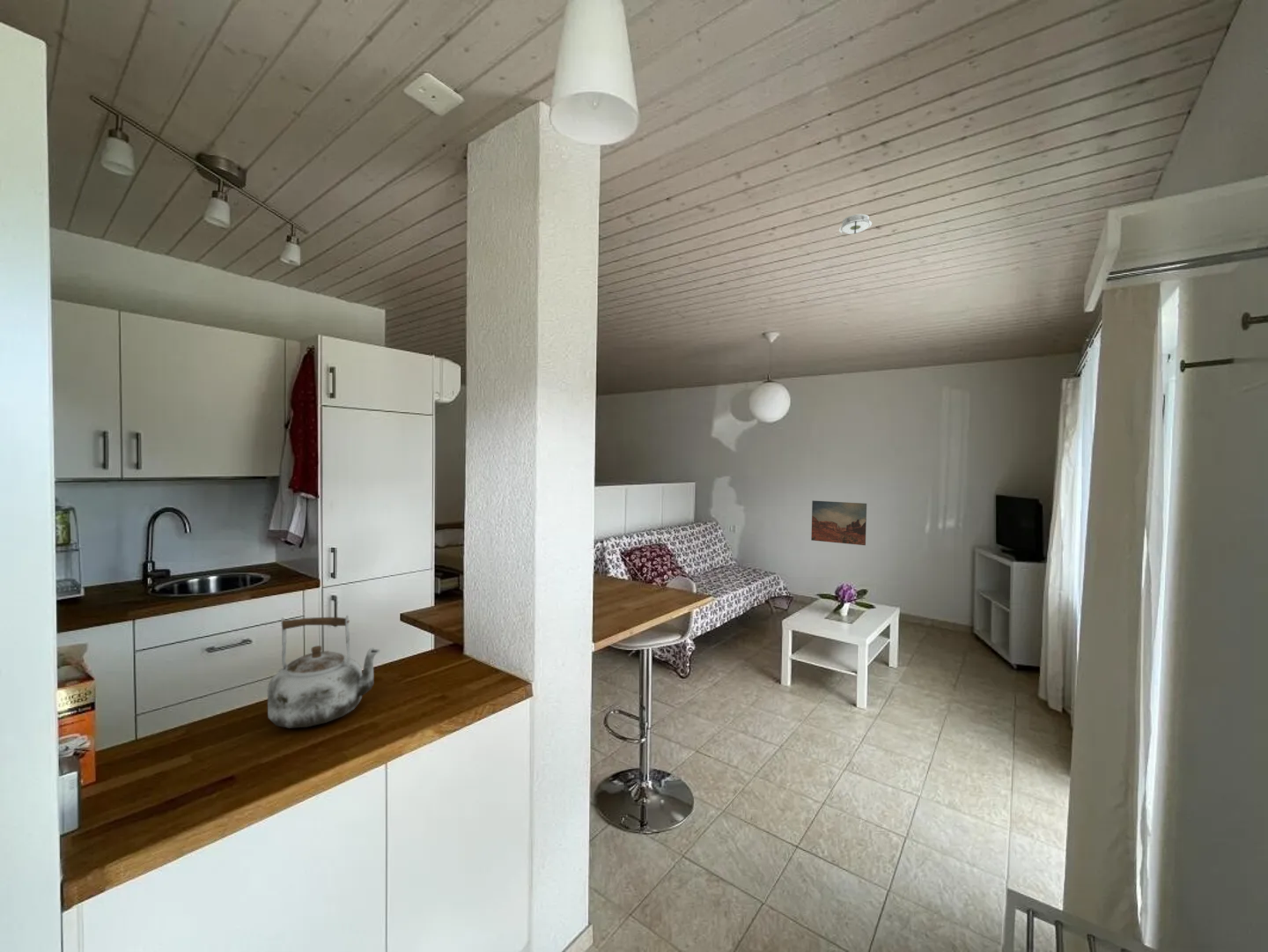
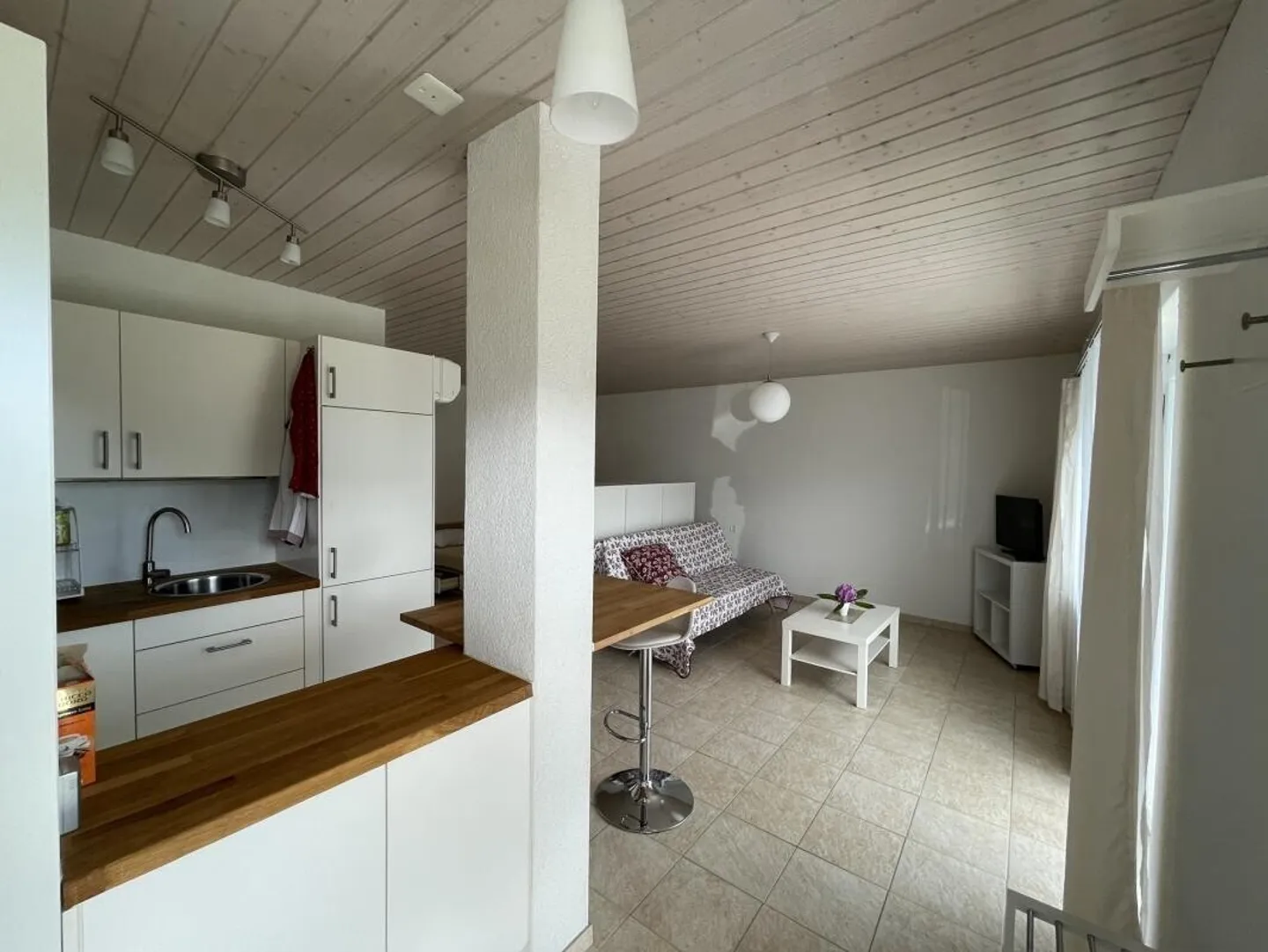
- kettle [267,615,381,729]
- wall art [810,499,867,546]
- smoke detector [837,213,873,238]
